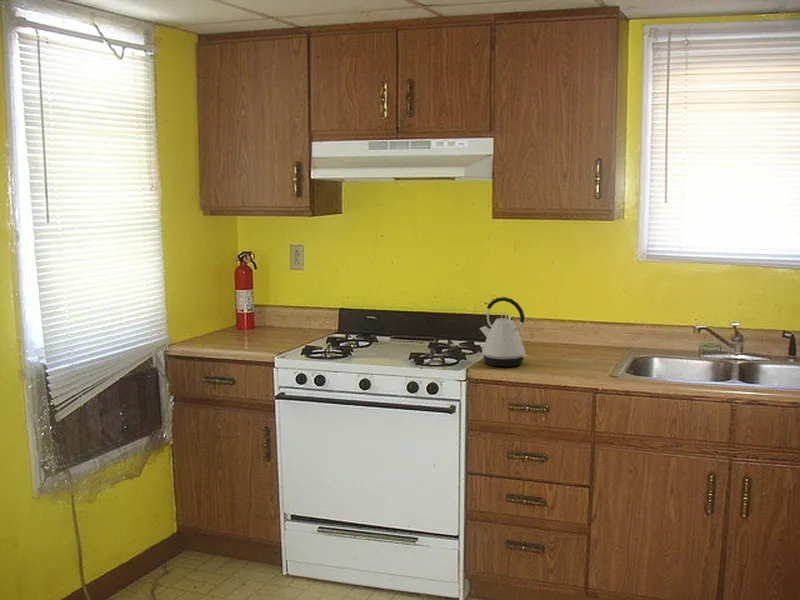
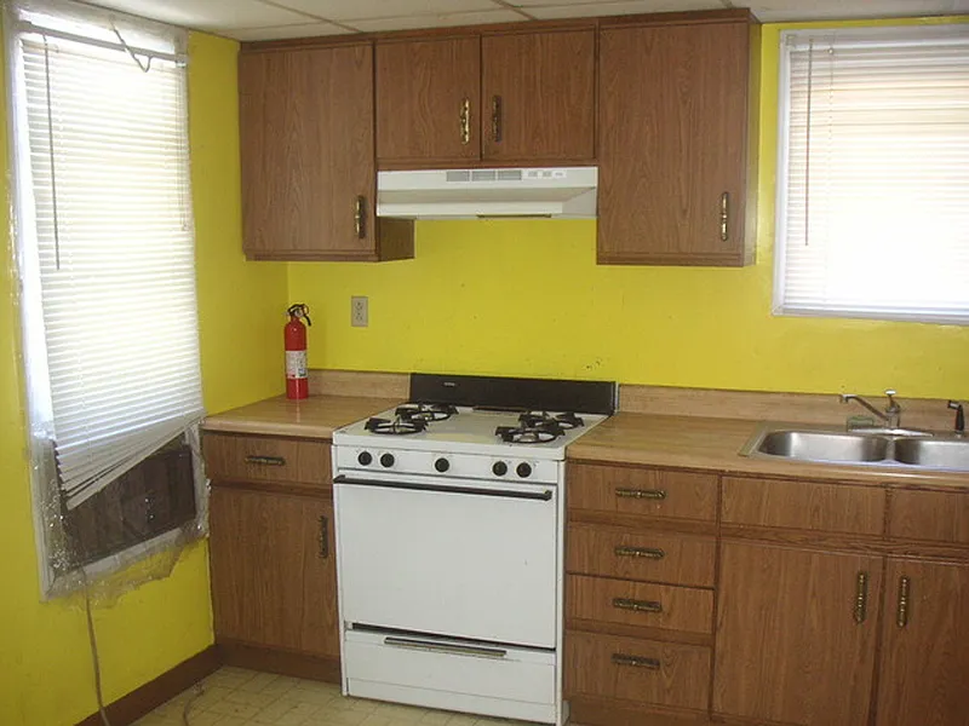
- kettle [478,296,528,368]
